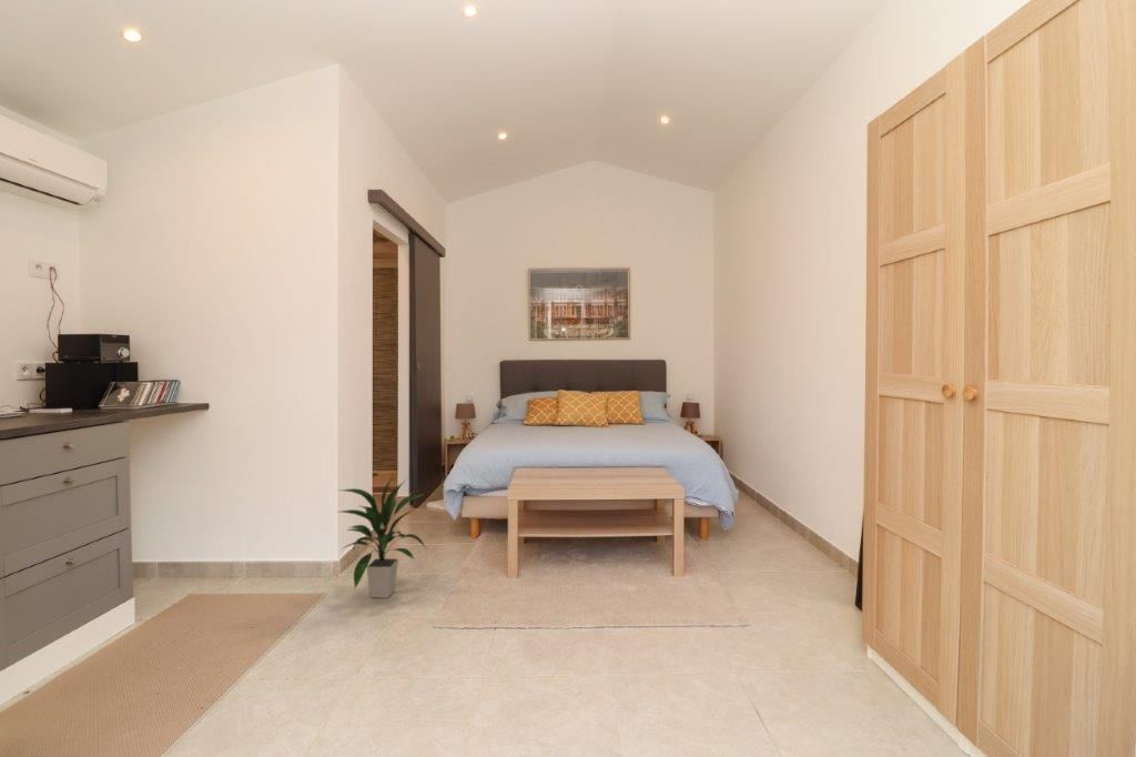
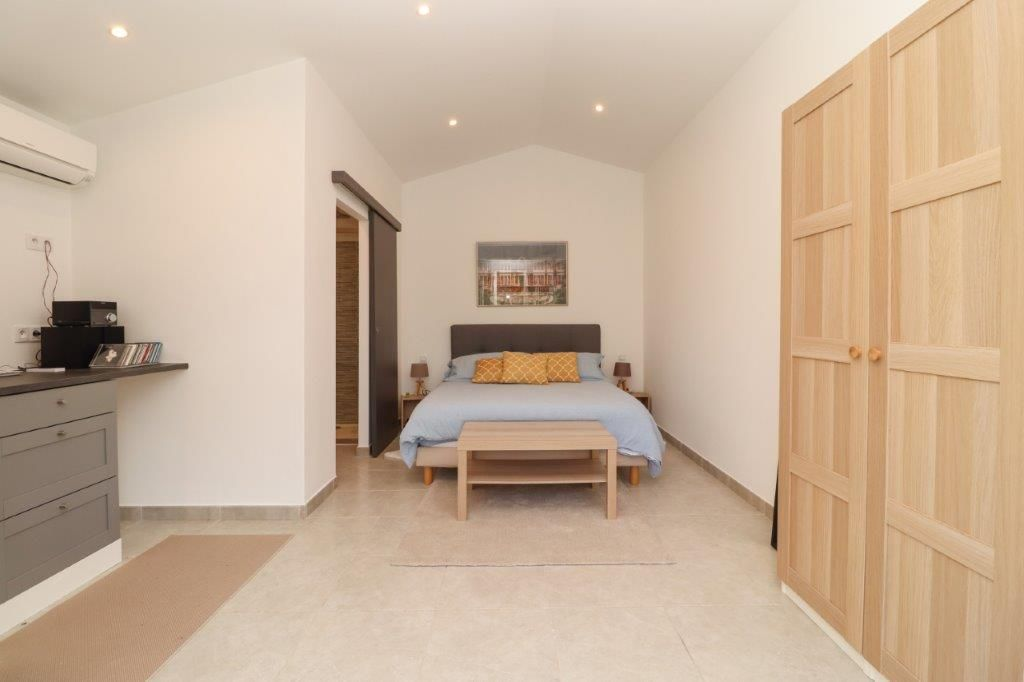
- indoor plant [338,475,428,599]
